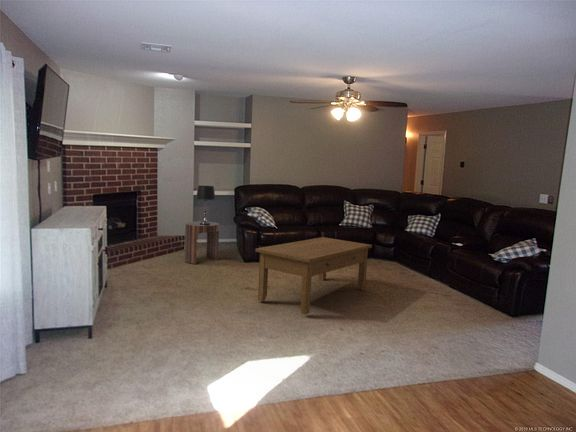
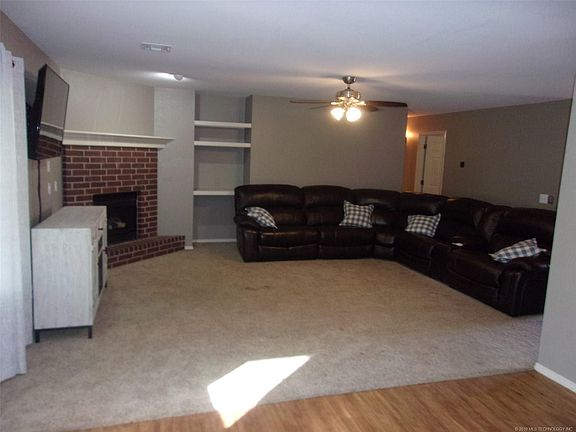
- table lamp [195,185,216,224]
- coffee table [254,236,373,315]
- side table [183,220,220,265]
